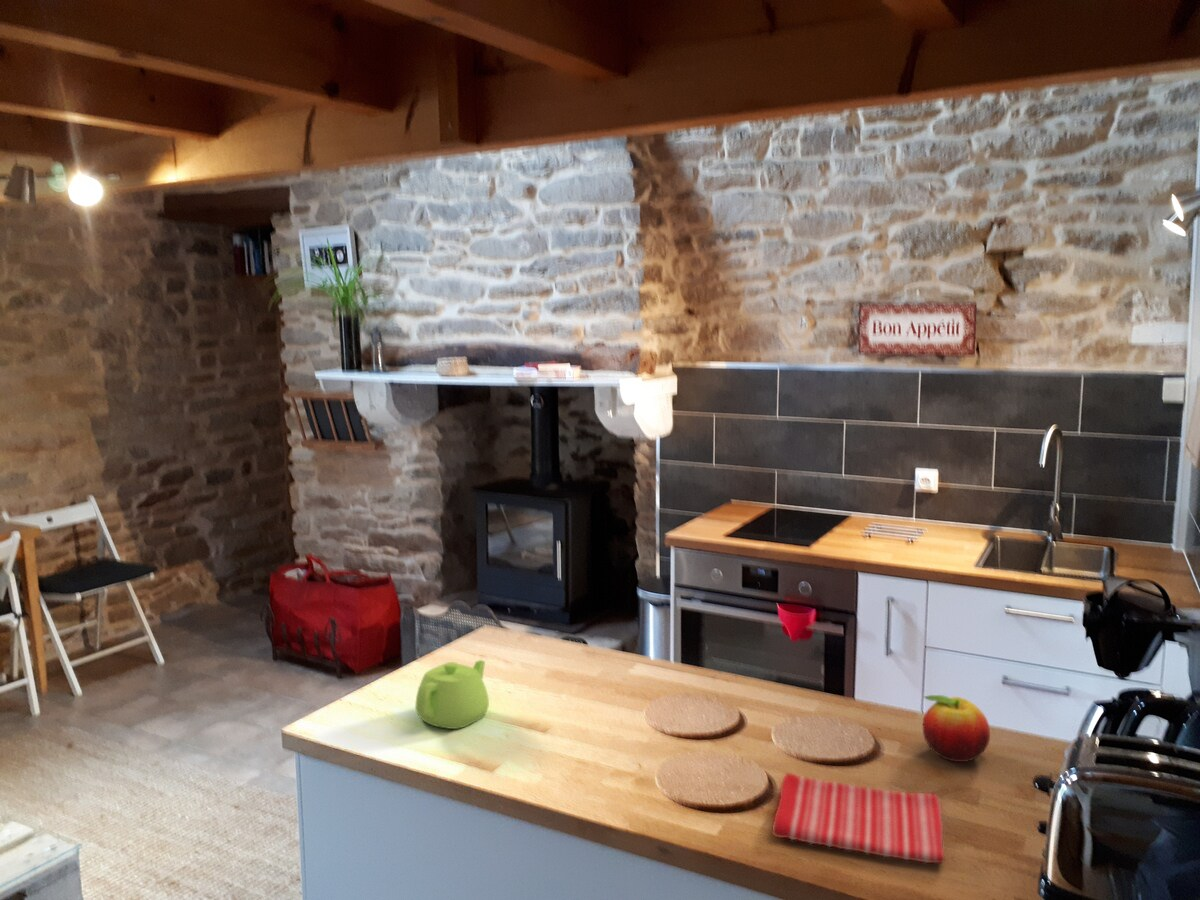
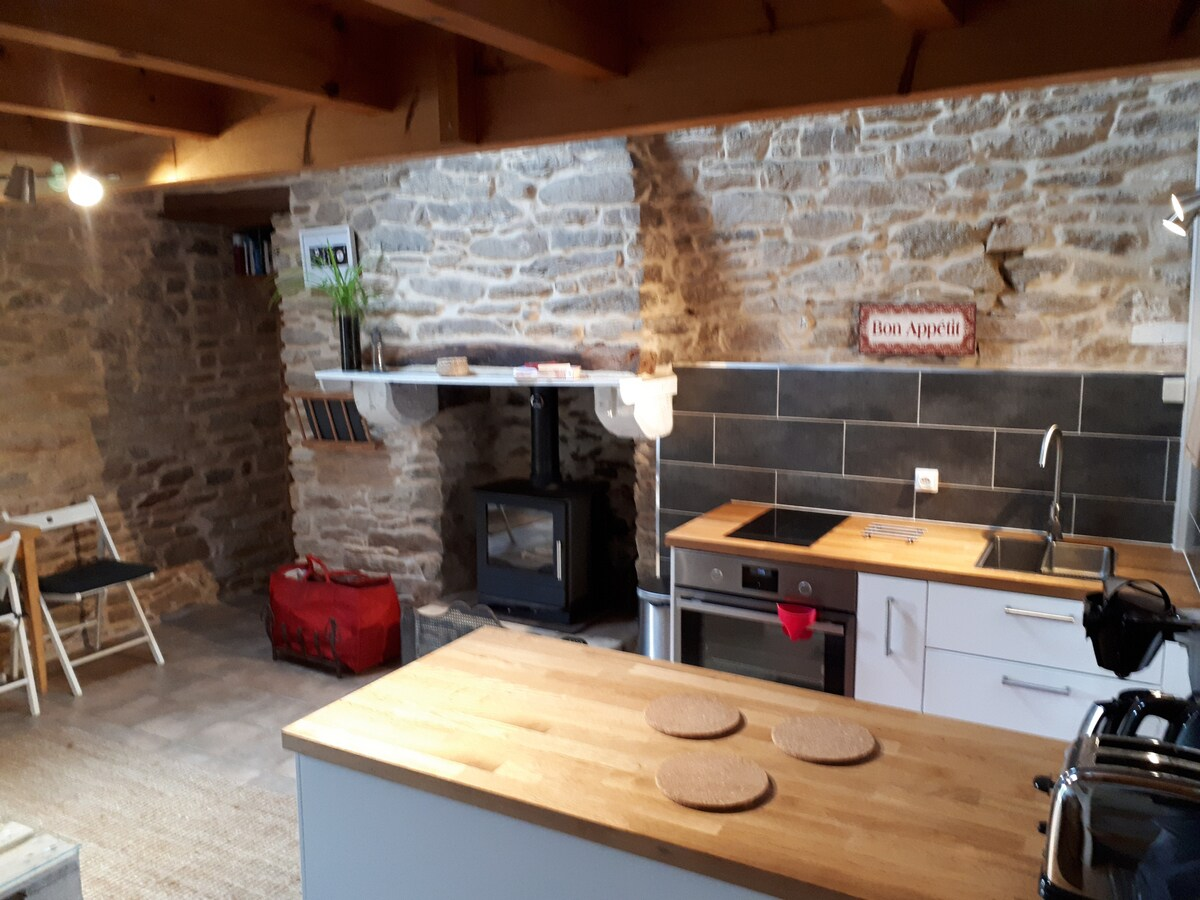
- dish towel [771,772,946,864]
- fruit [922,694,991,763]
- teapot [415,659,490,730]
